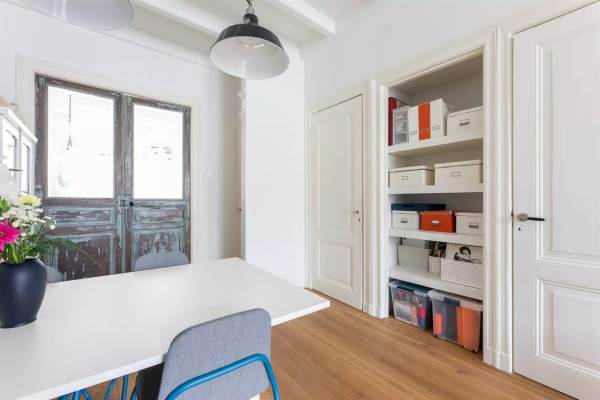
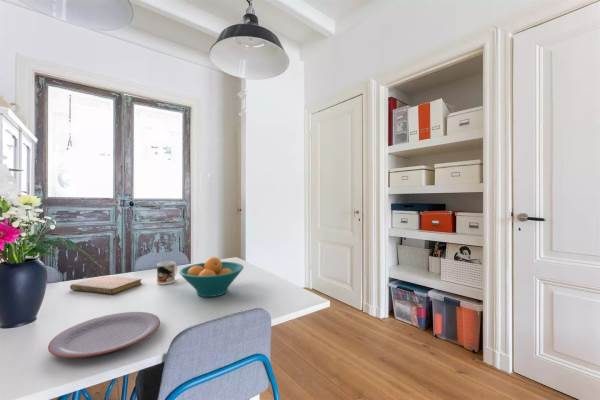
+ plate [47,311,161,359]
+ notebook [69,275,143,295]
+ mug [156,260,178,286]
+ fruit bowl [178,256,245,298]
